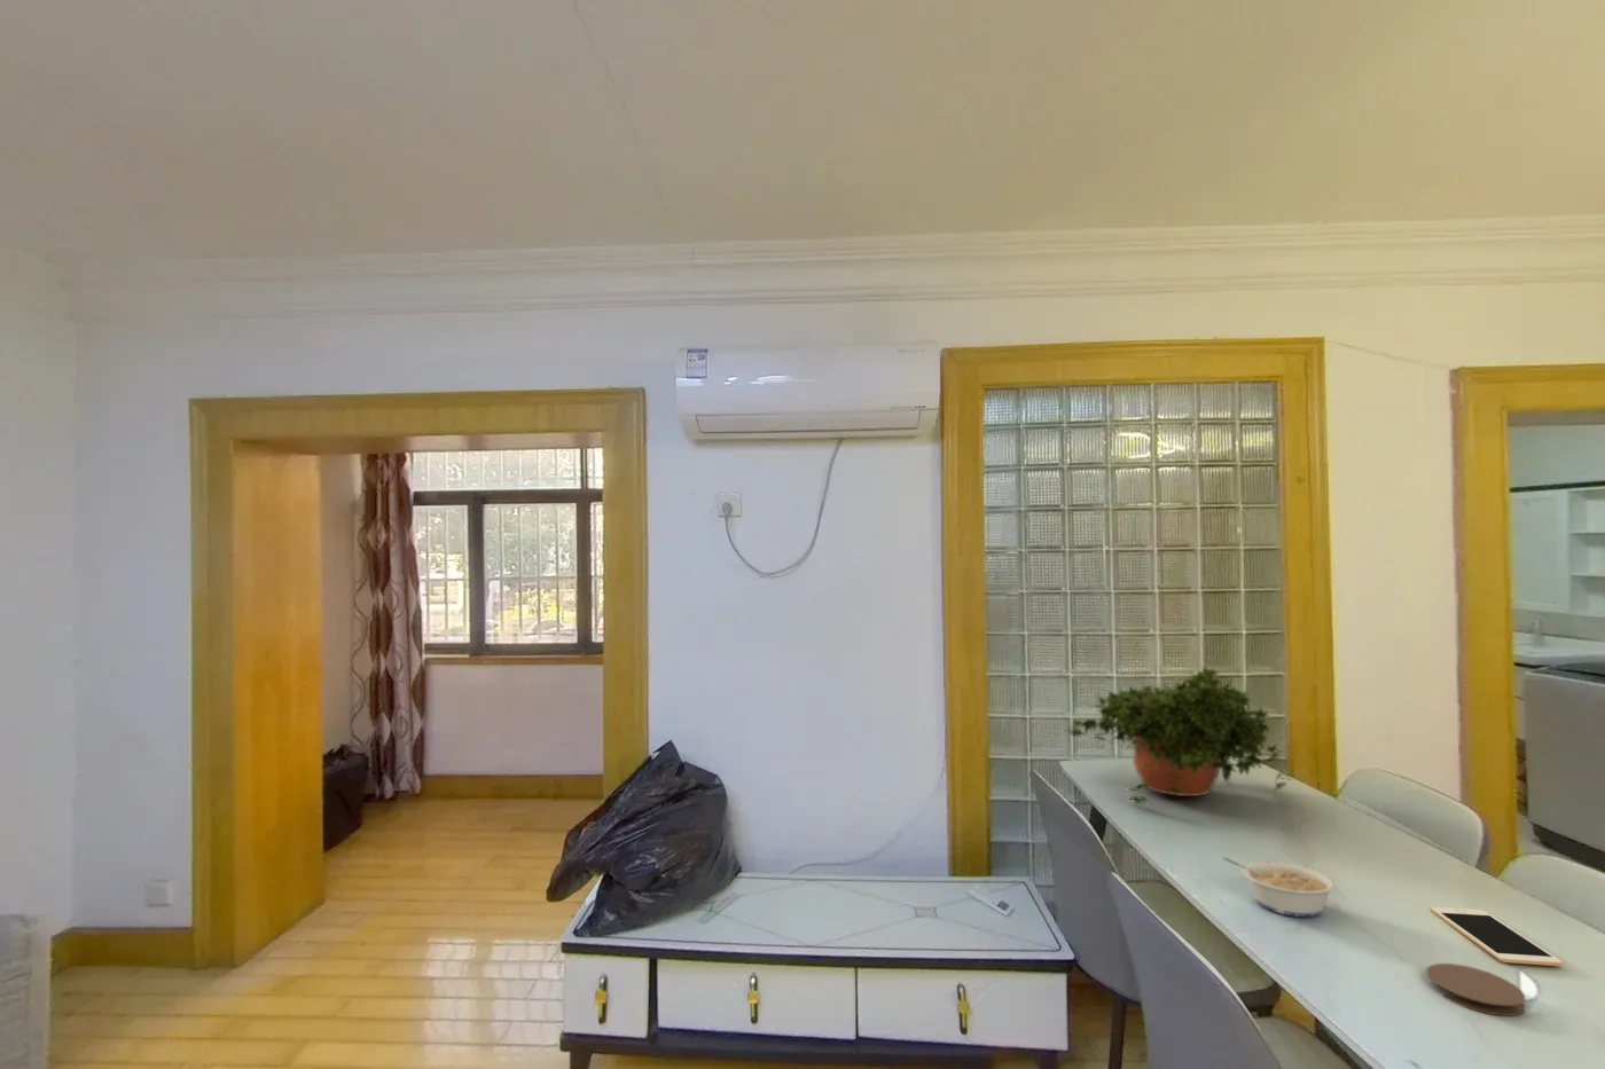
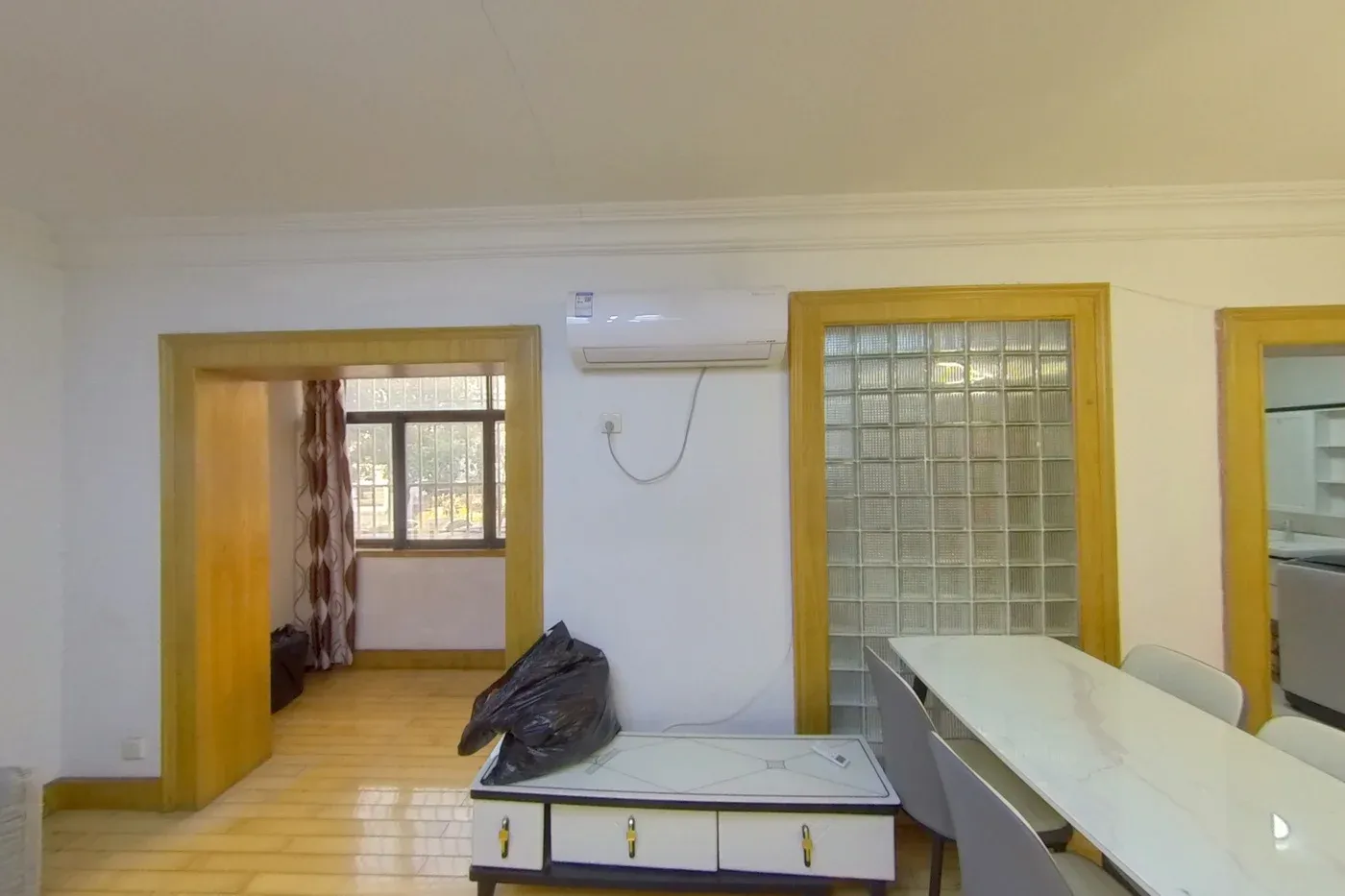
- coaster [1425,963,1527,1018]
- legume [1222,855,1339,917]
- cell phone [1430,907,1563,968]
- potted plant [1062,666,1296,807]
